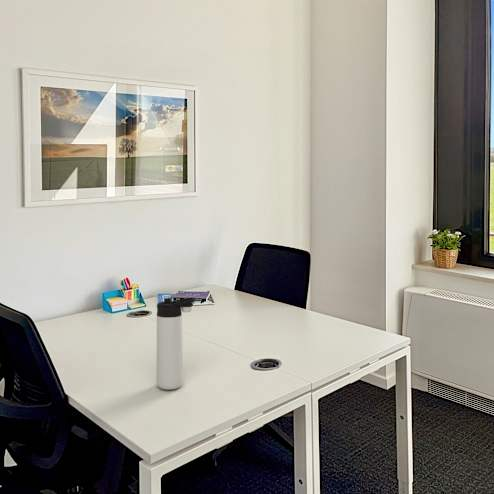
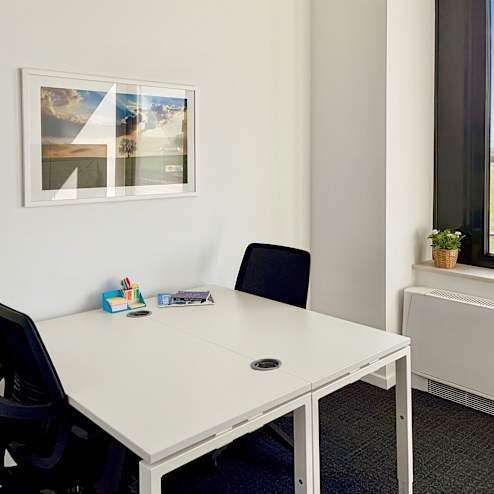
- thermos bottle [156,297,196,391]
